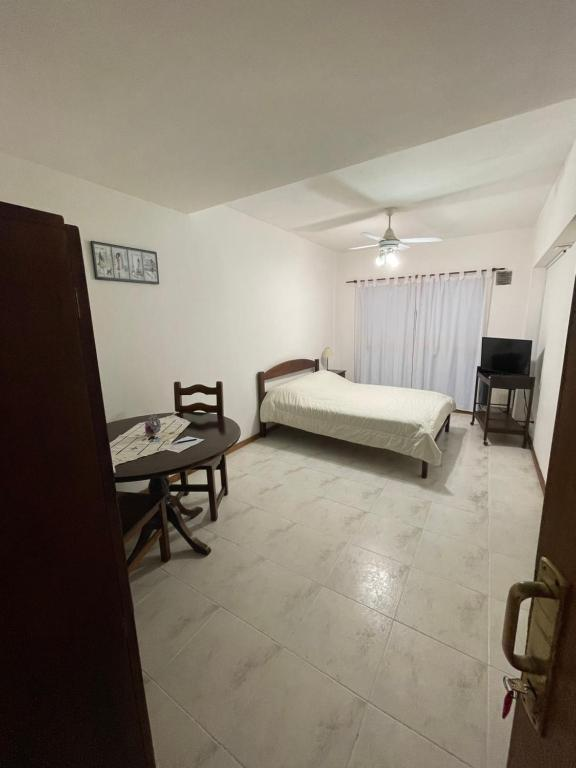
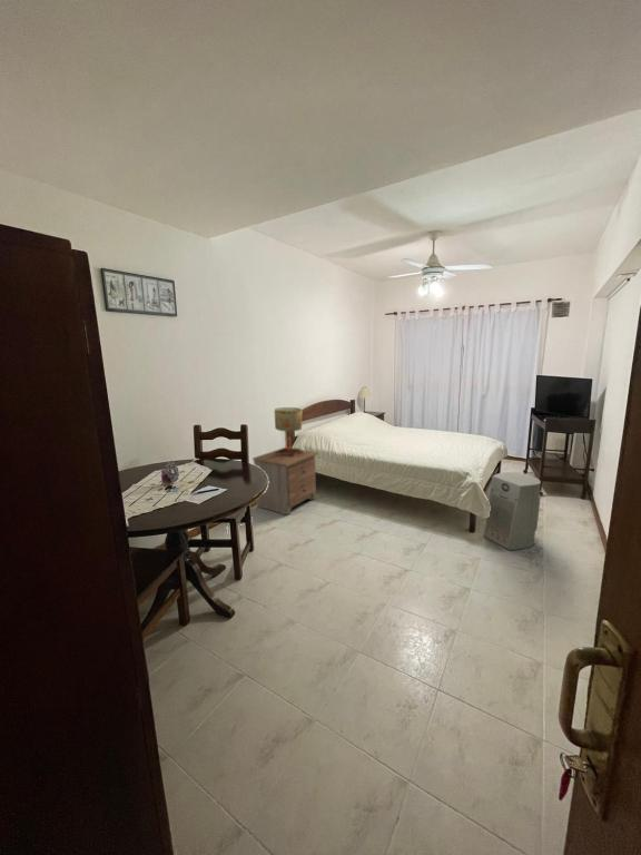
+ fan [483,471,542,551]
+ nightstand [252,446,319,515]
+ table lamp [273,406,304,456]
